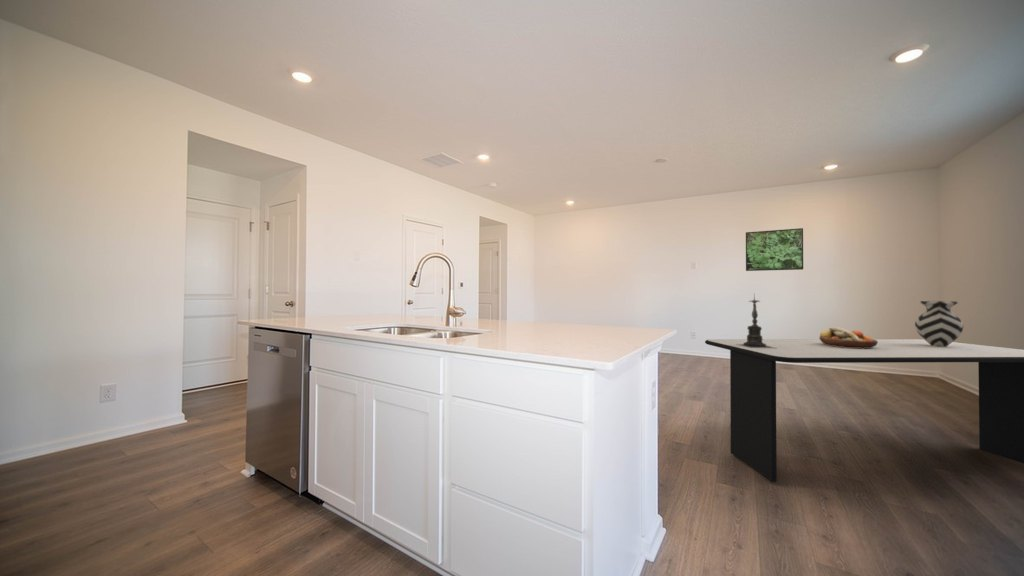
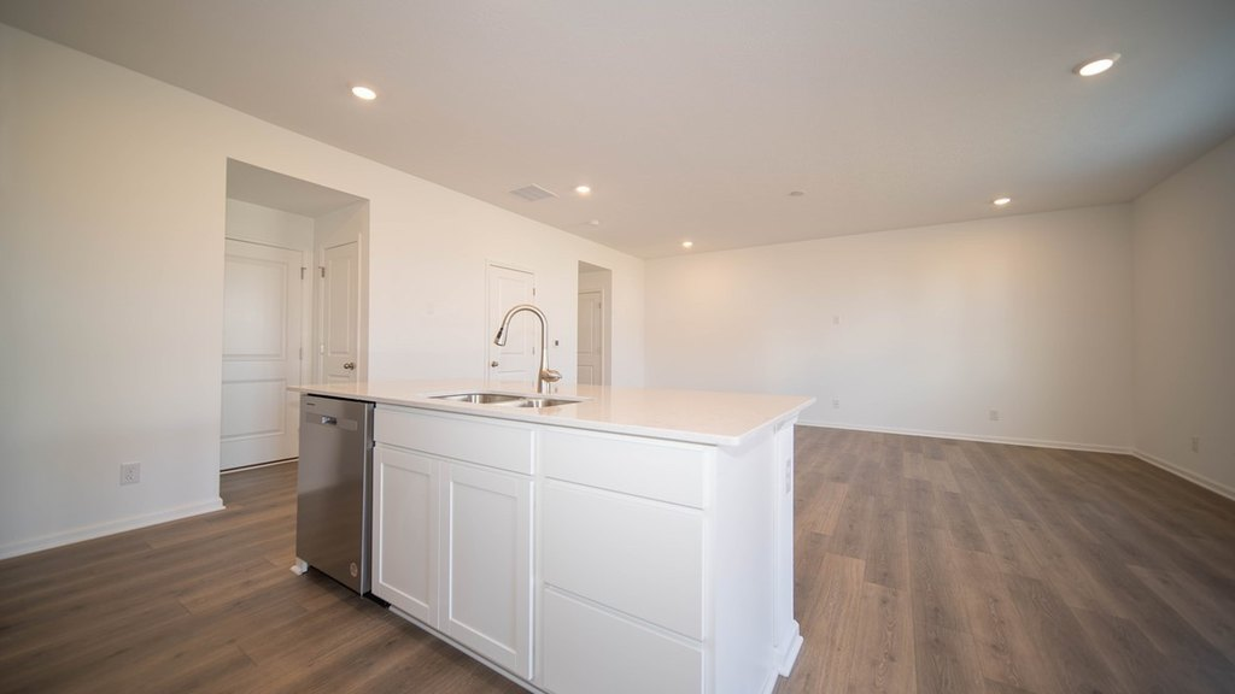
- fruit bowl [818,326,878,349]
- vase [914,300,964,347]
- dining table [704,338,1024,483]
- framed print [745,227,804,272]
- candle holder [738,292,775,348]
